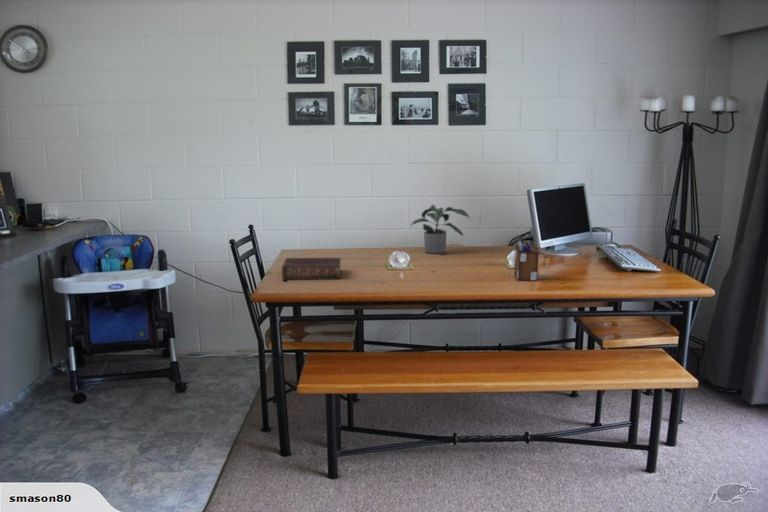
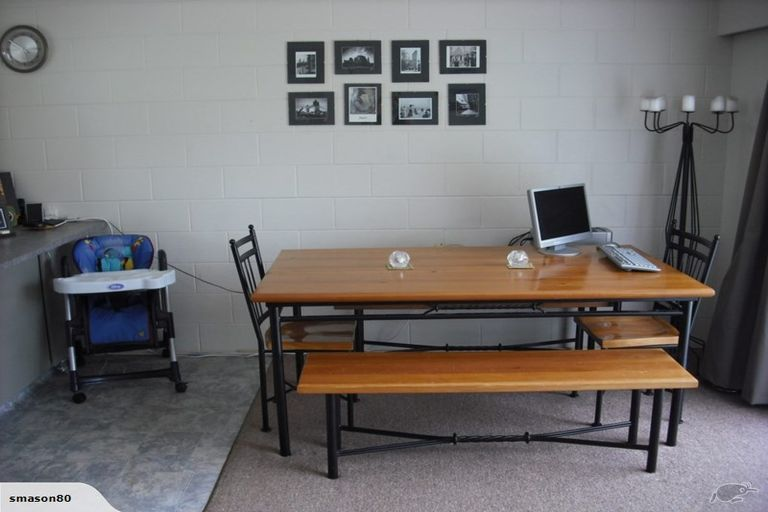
- potted plant [409,204,470,256]
- book [281,257,342,281]
- desk organizer [513,235,540,282]
